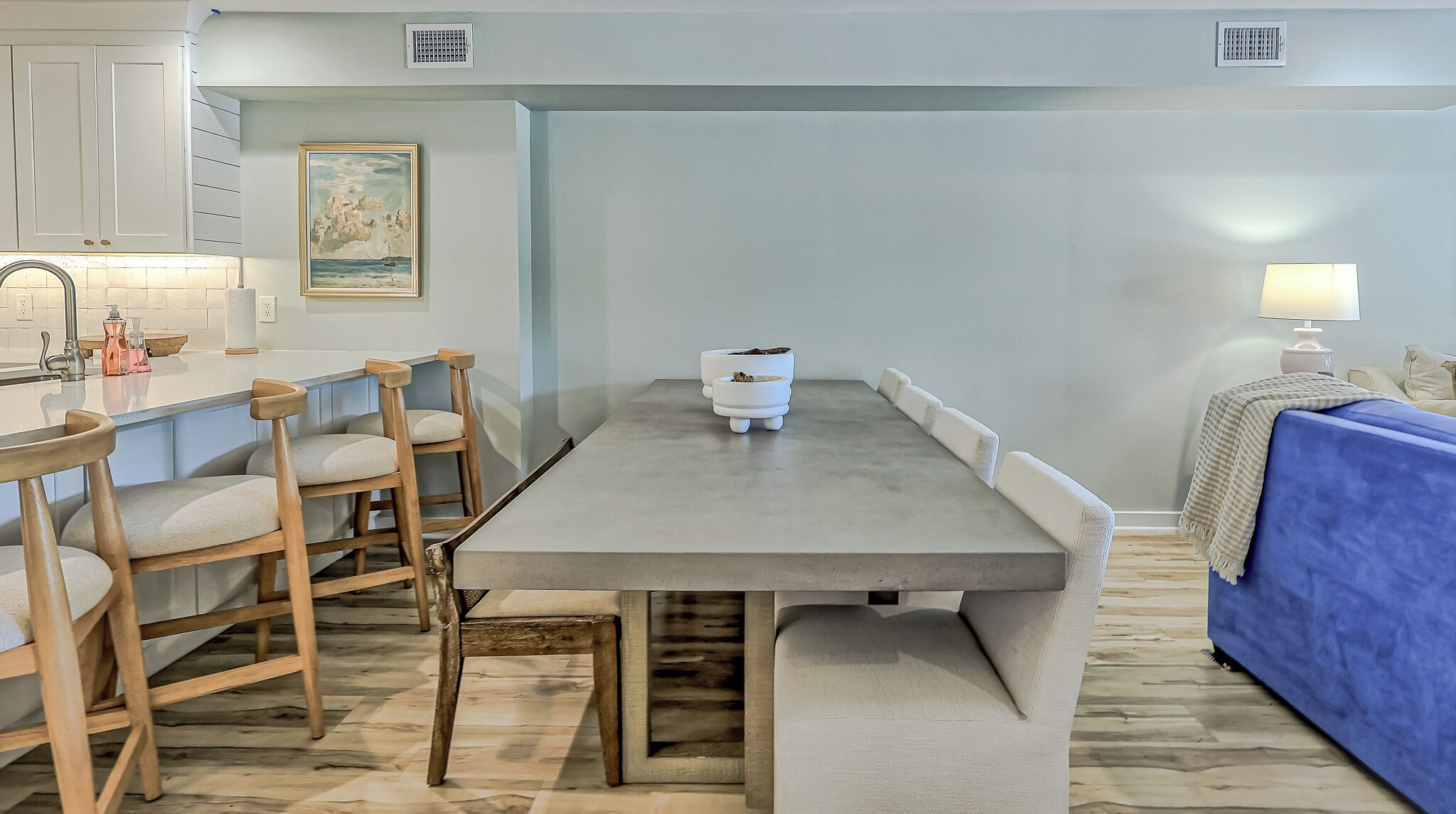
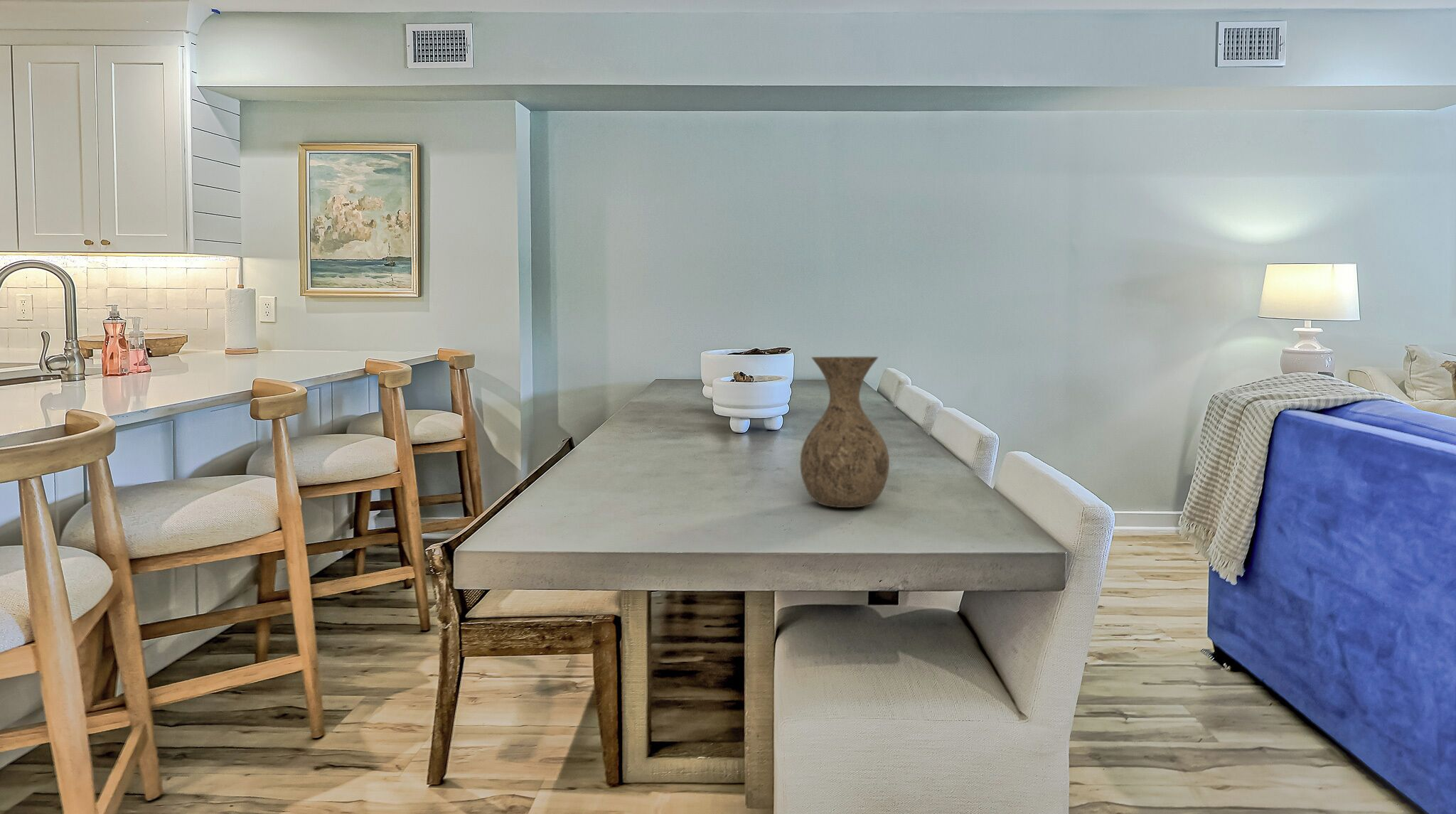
+ vase [799,356,890,508]
